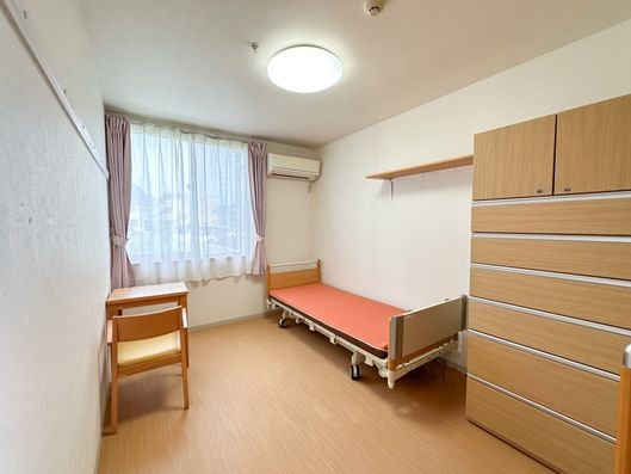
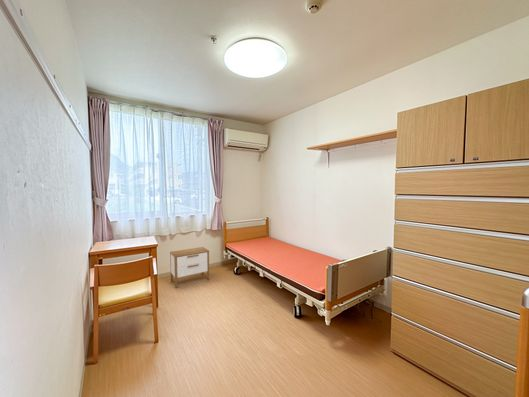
+ nightstand [169,246,210,289]
